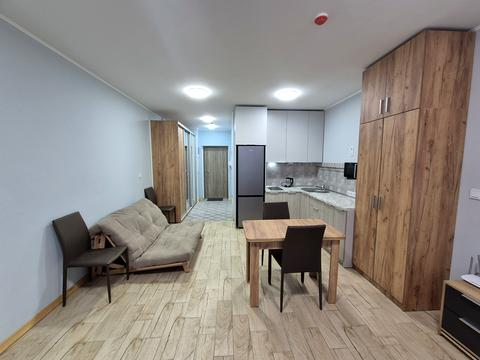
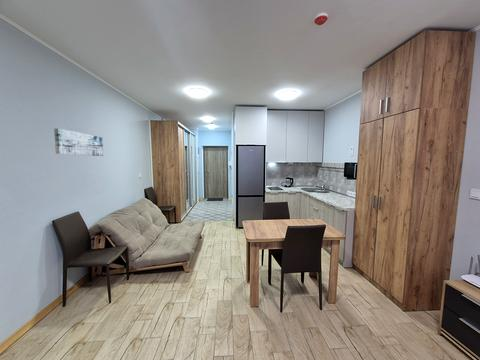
+ wall art [53,127,104,157]
